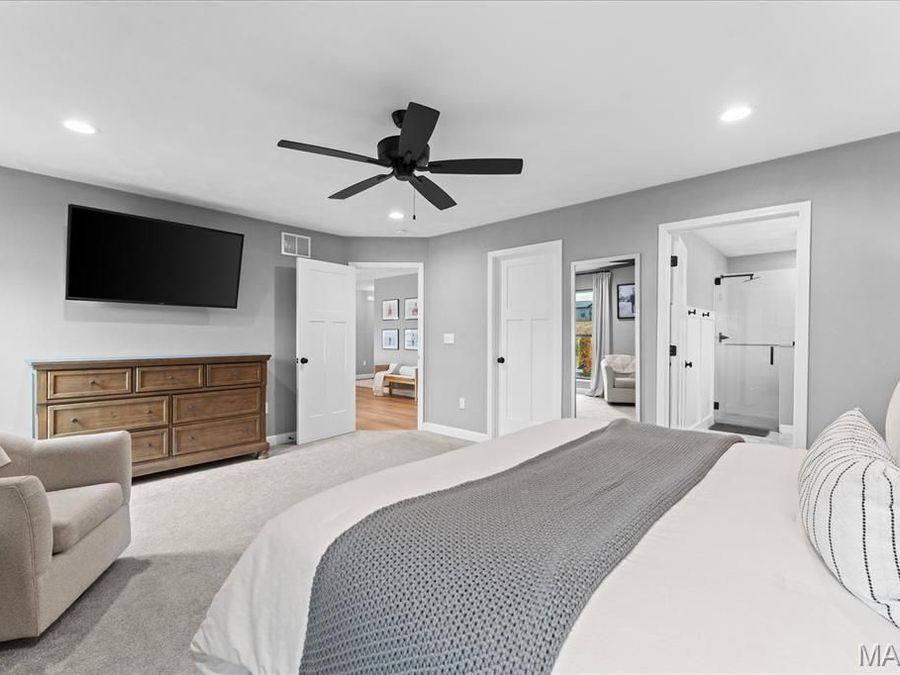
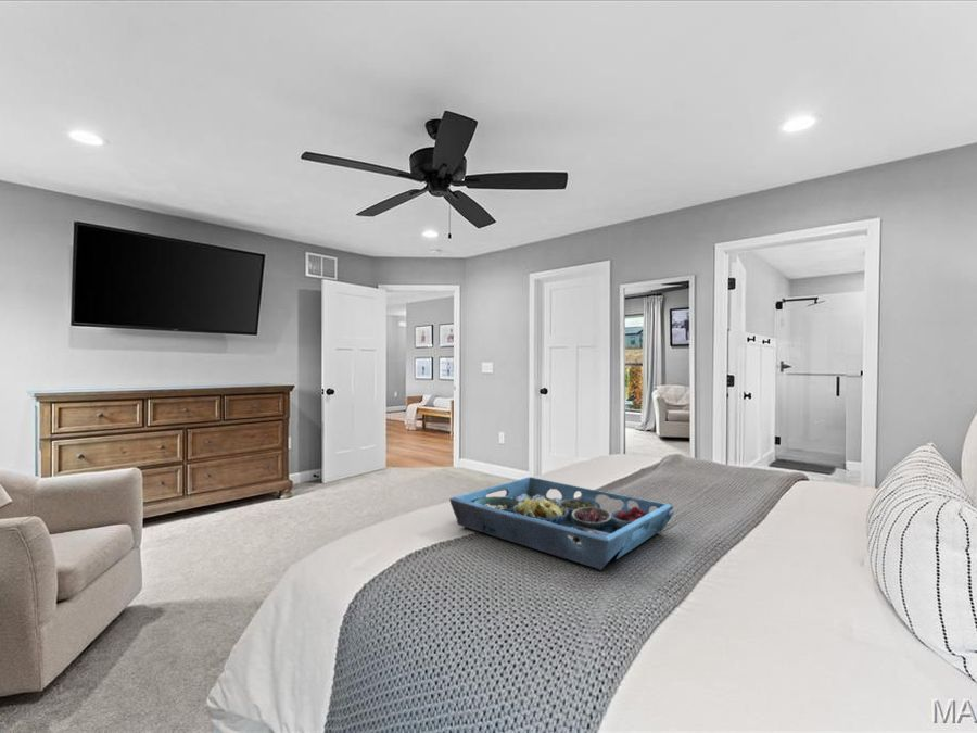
+ serving tray [448,476,675,571]
